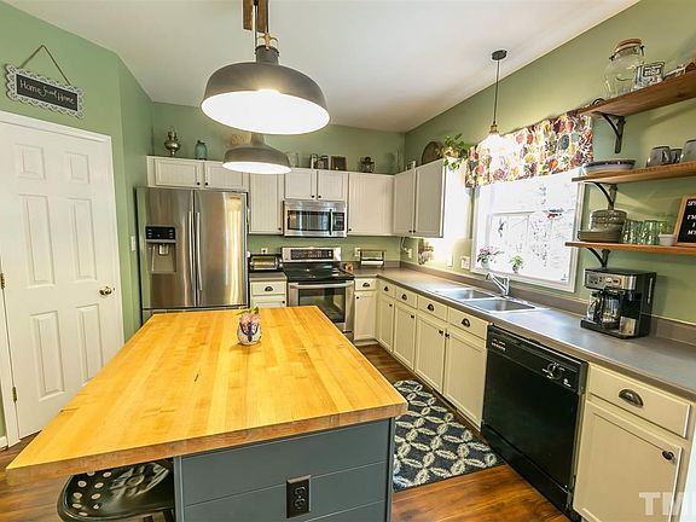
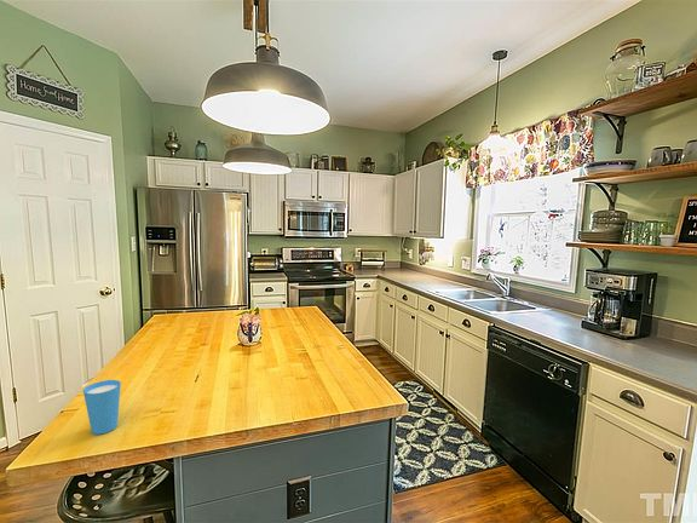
+ cup [82,379,122,436]
